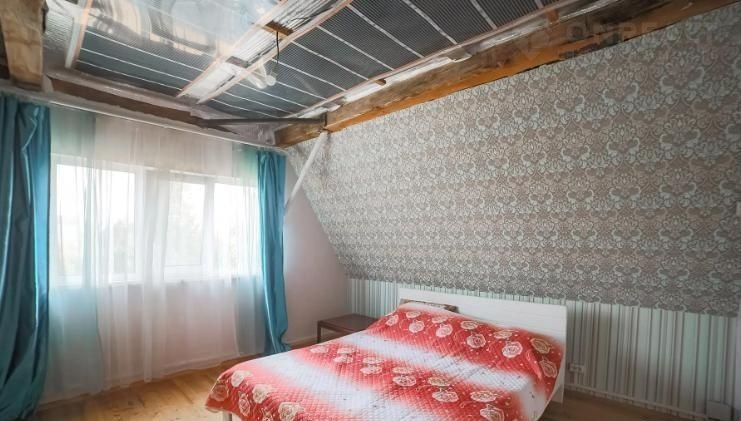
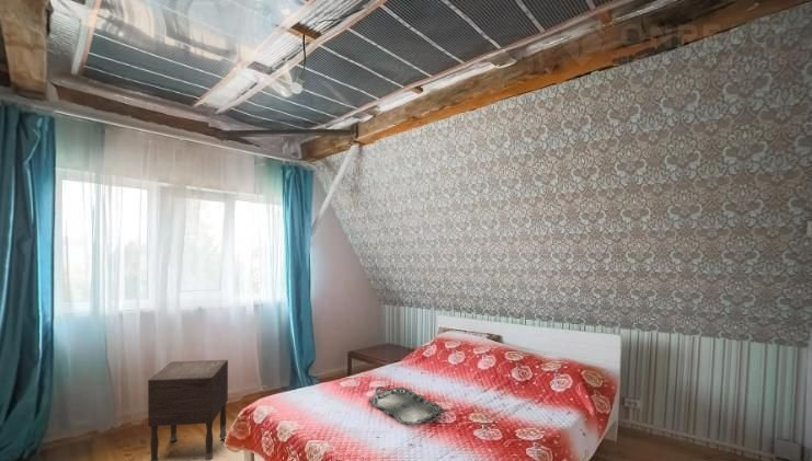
+ nightstand [147,359,229,461]
+ serving tray [368,385,443,426]
